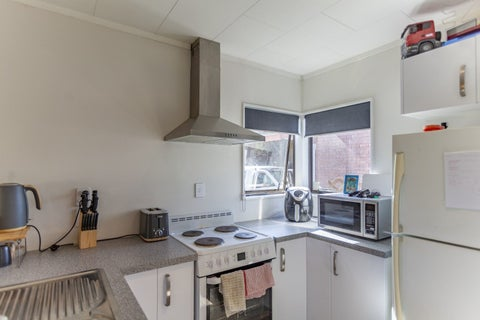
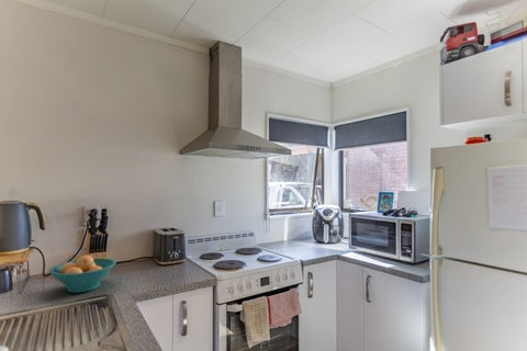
+ fruit bowl [48,254,117,294]
